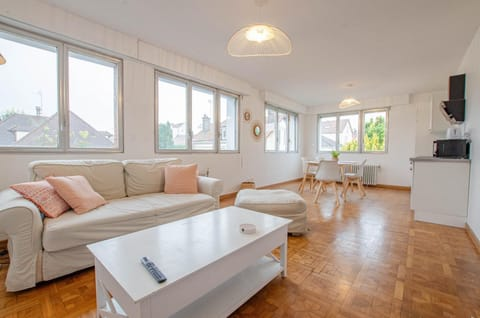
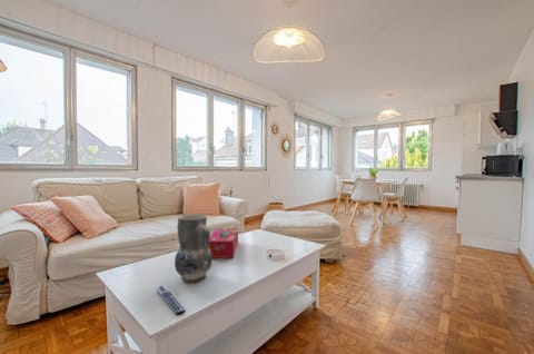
+ vase [174,213,214,284]
+ tissue box [209,227,239,259]
